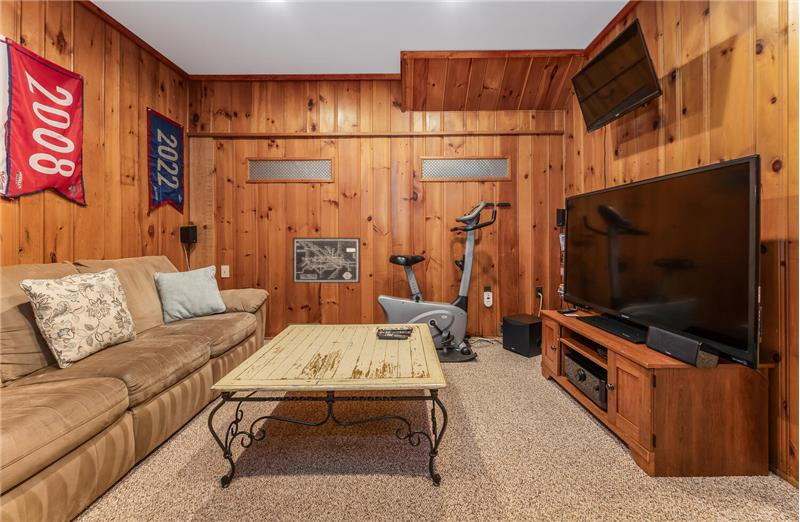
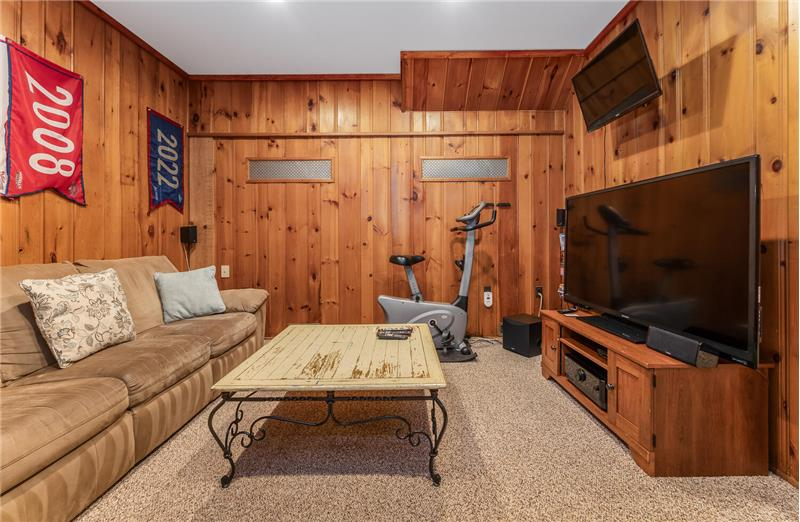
- wall art [292,237,361,284]
